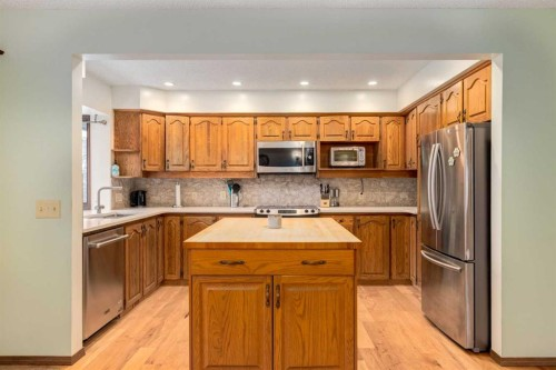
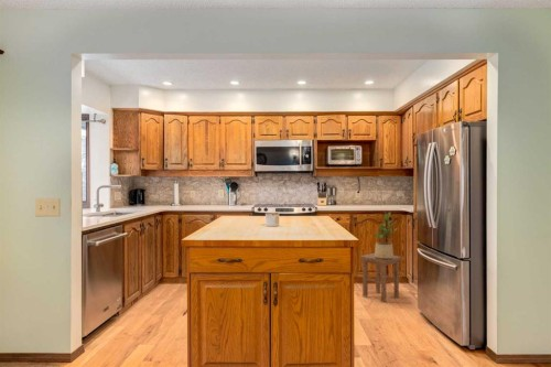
+ potted plant [372,212,398,259]
+ stool [359,252,402,304]
